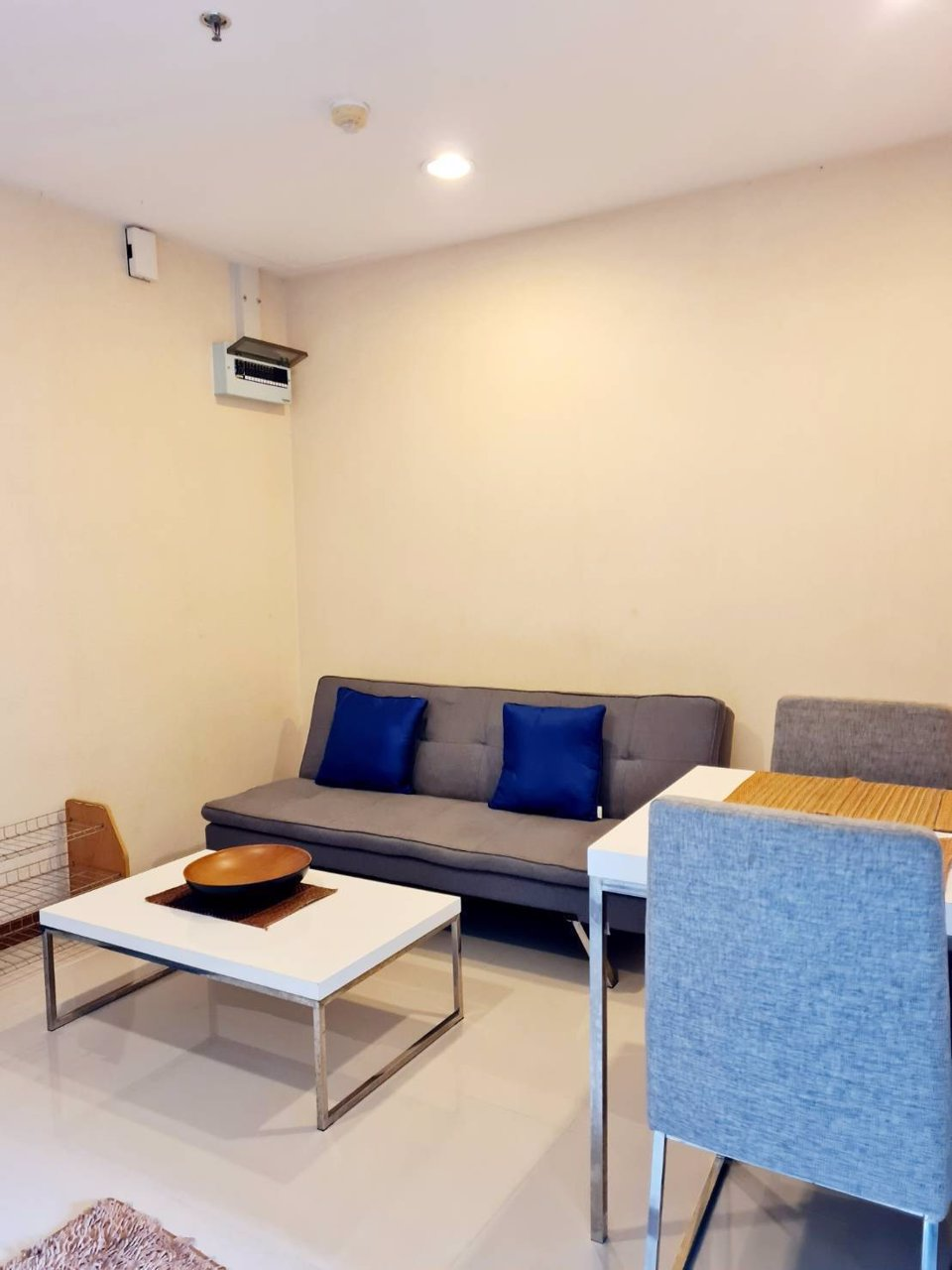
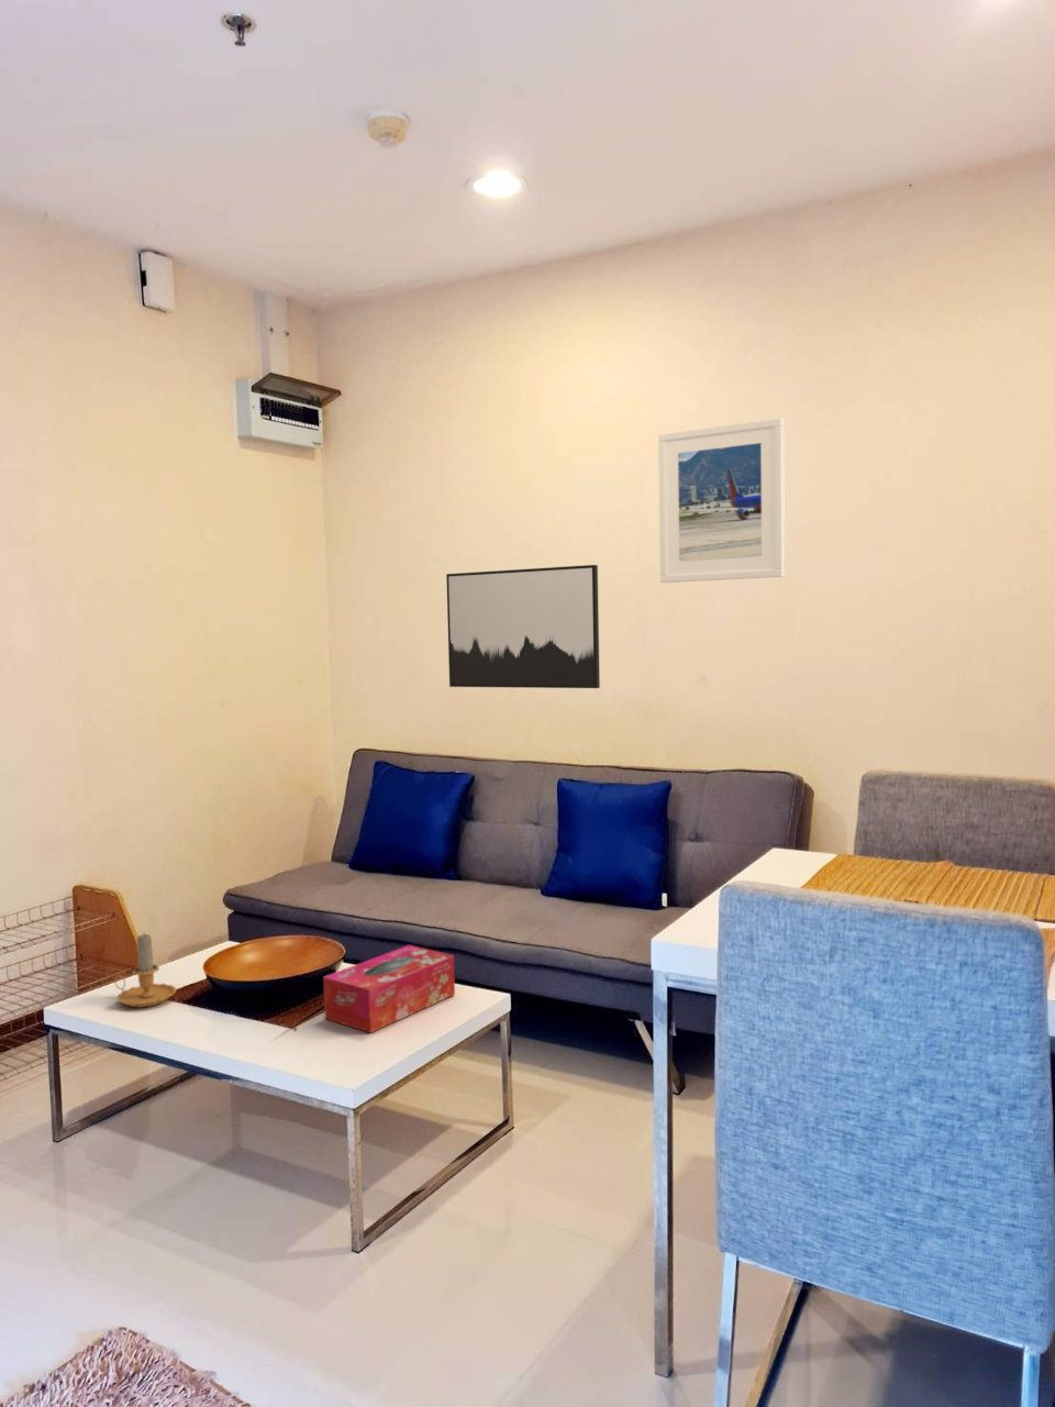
+ candle [114,933,177,1009]
+ wall art [445,564,601,689]
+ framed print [657,417,786,584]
+ tissue box [322,944,457,1035]
